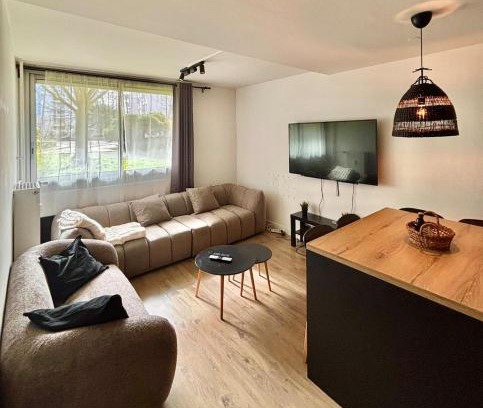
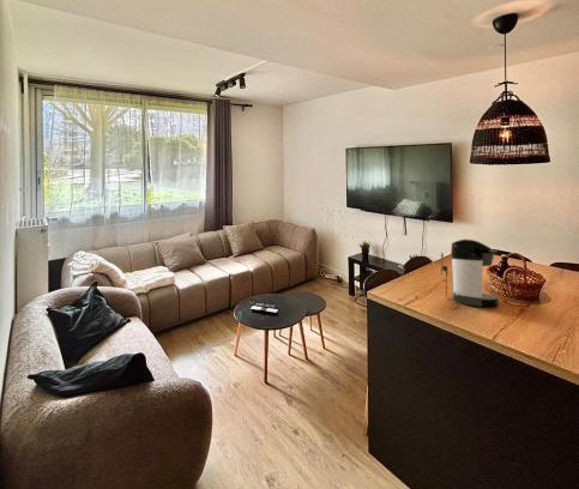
+ coffee maker [440,237,500,308]
